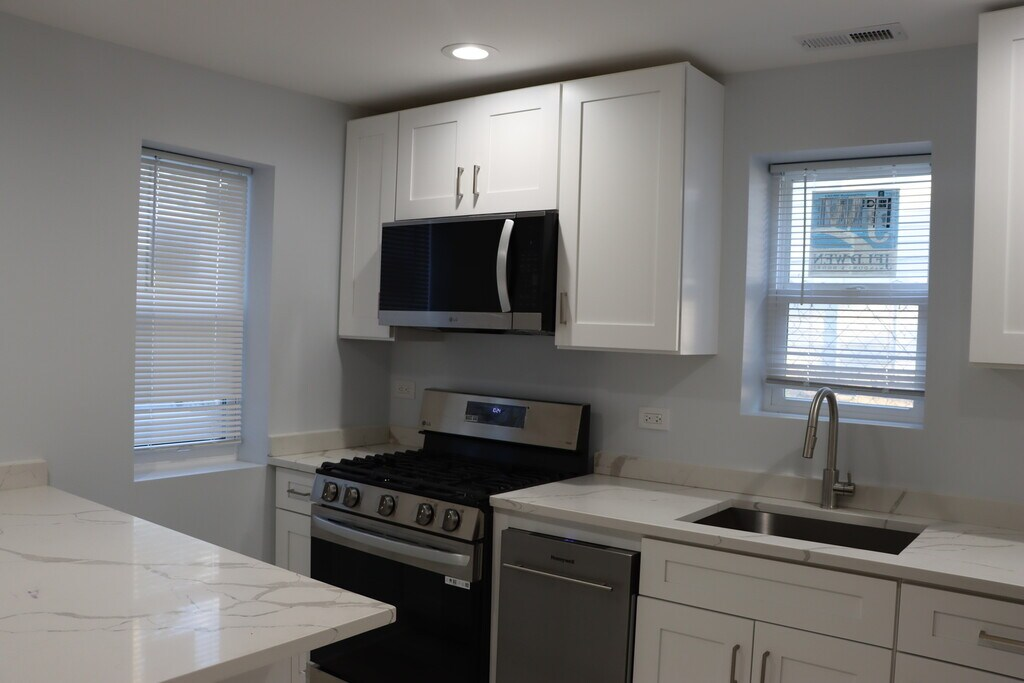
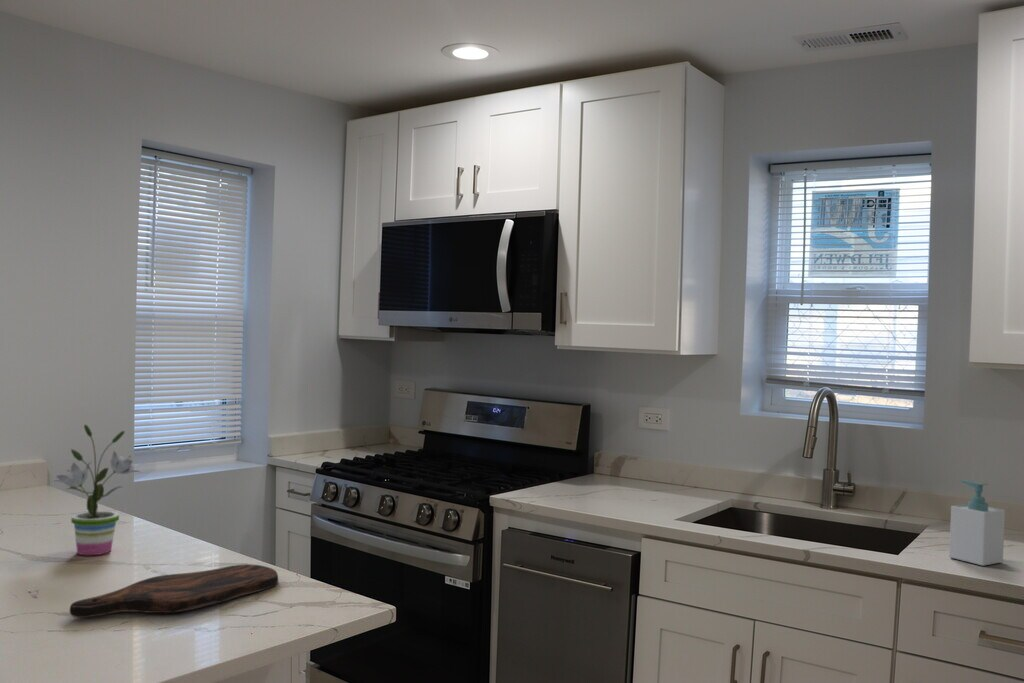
+ soap bottle [948,479,1006,567]
+ potted plant [54,424,143,556]
+ cutting board [69,563,279,619]
